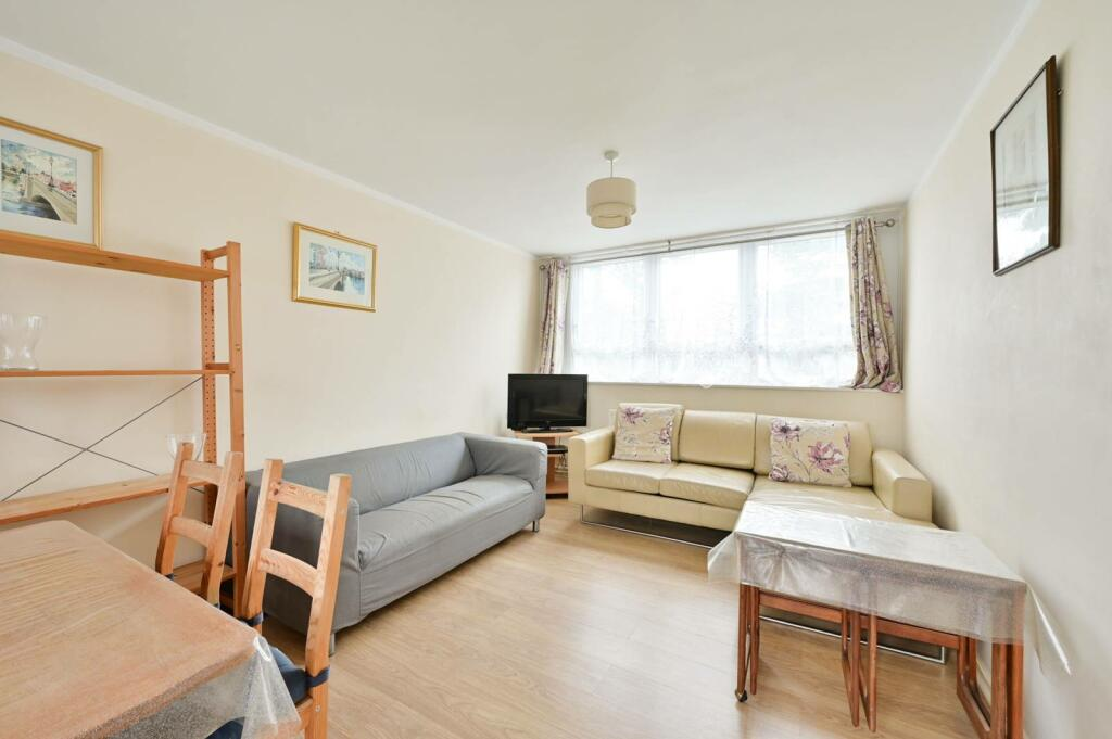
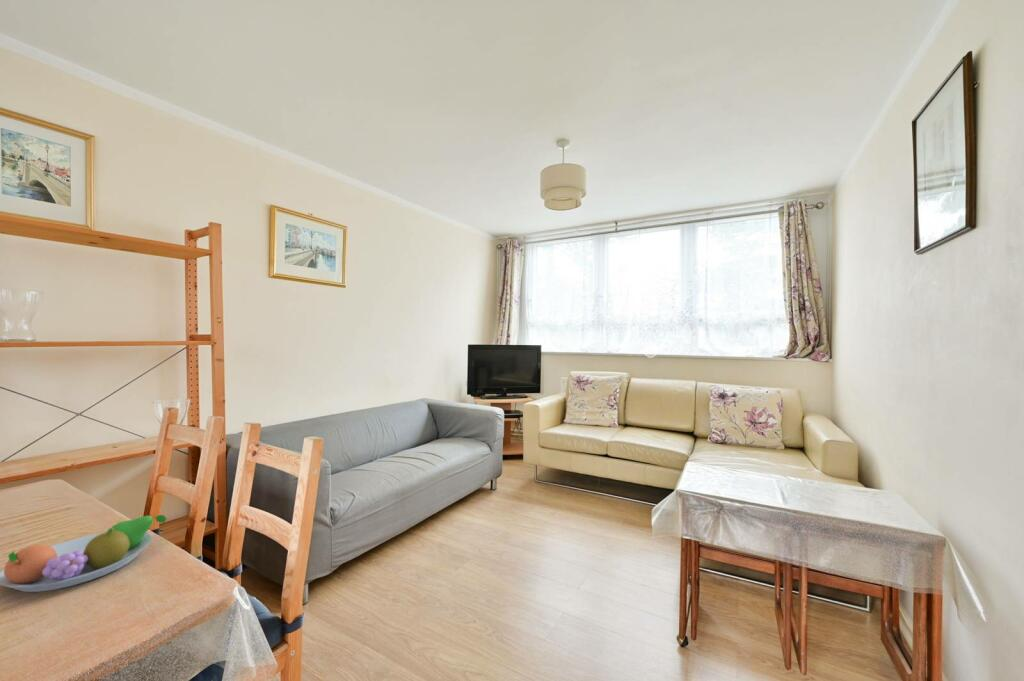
+ fruit bowl [0,514,167,593]
